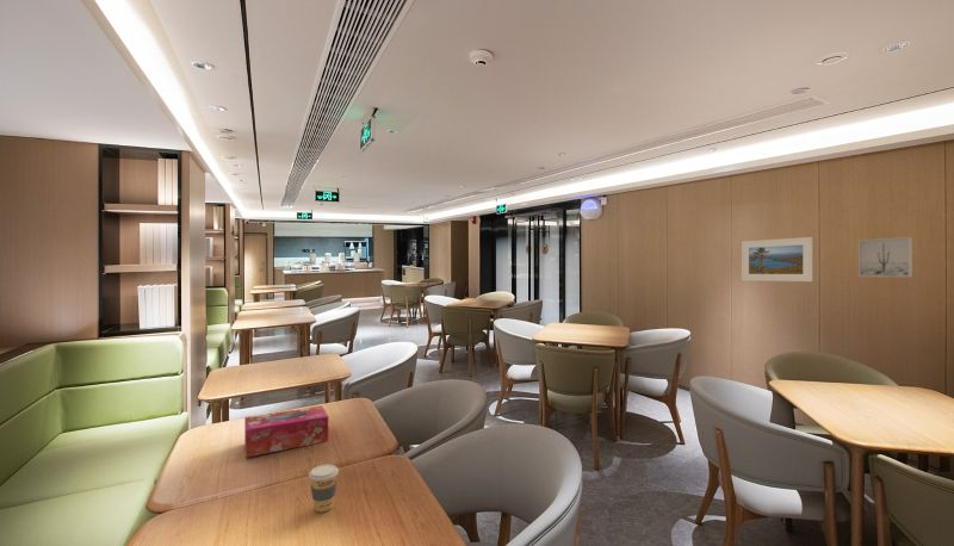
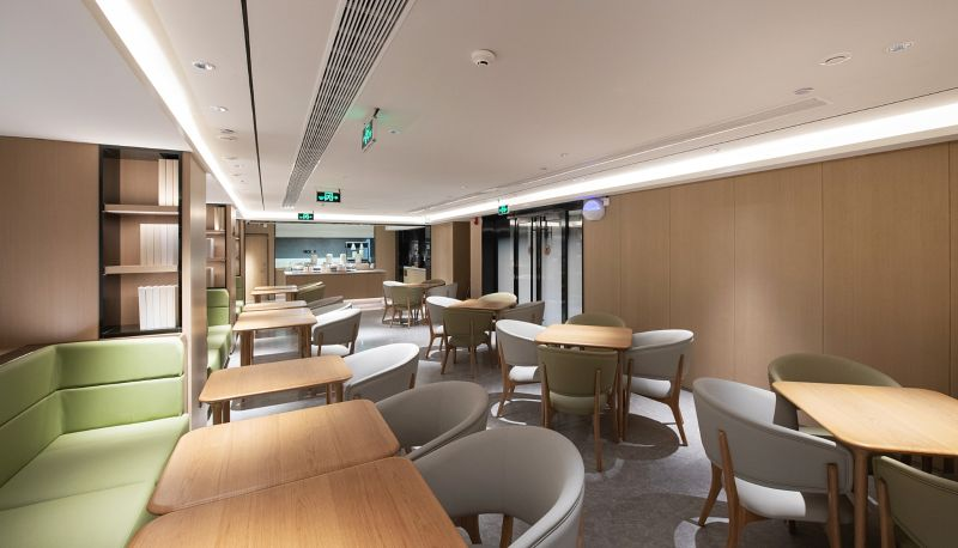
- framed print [741,236,813,283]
- coffee cup [308,464,340,513]
- wall art [857,236,913,278]
- tissue box [243,404,329,458]
